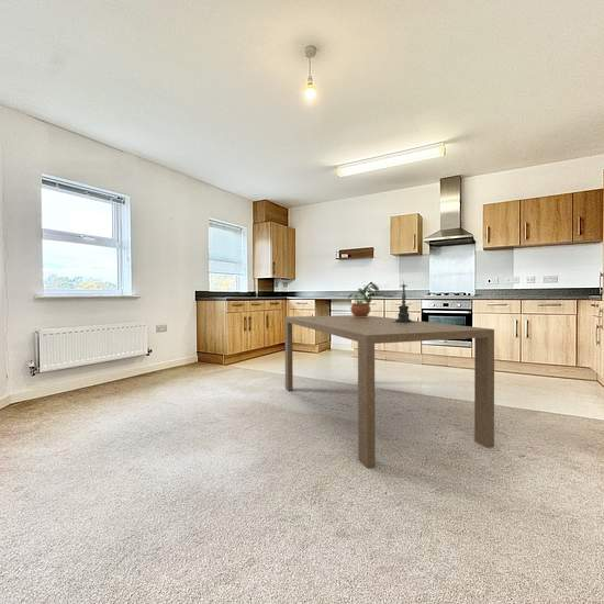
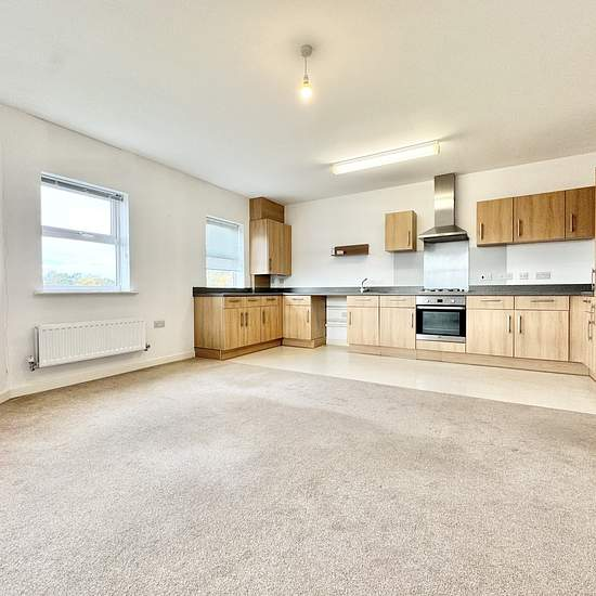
- potted plant [347,281,380,317]
- dining table [283,314,495,470]
- candle holder [392,280,415,323]
